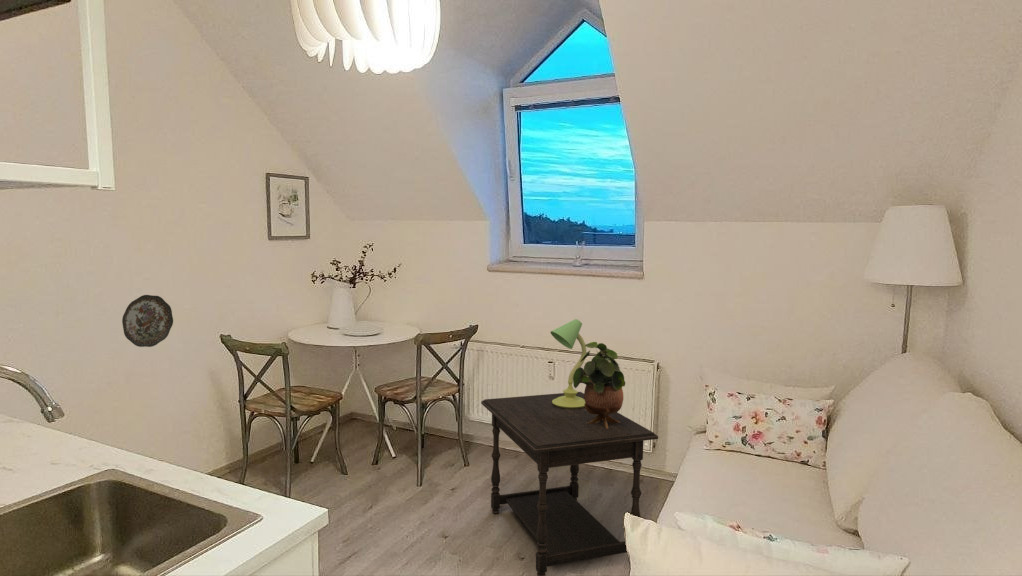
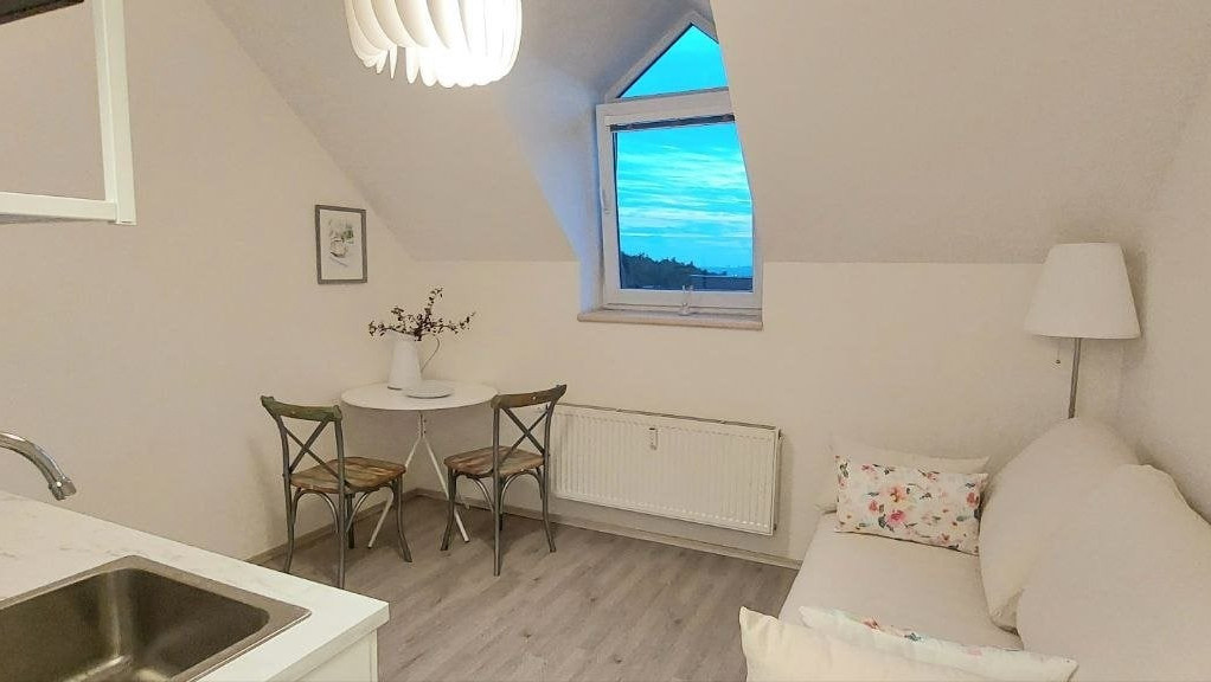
- side table [480,391,659,576]
- decorative plate [121,294,174,348]
- table lamp [549,318,587,409]
- potted plant [572,341,626,428]
